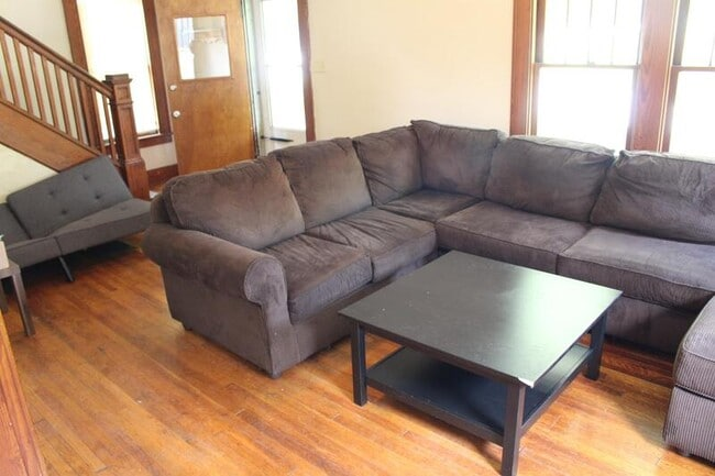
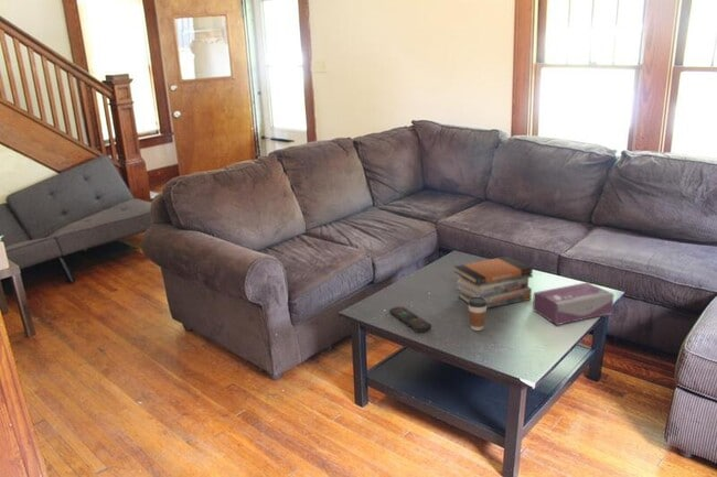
+ coffee cup [467,296,488,332]
+ remote control [388,305,432,333]
+ tissue box [532,281,616,326]
+ book stack [453,256,534,310]
